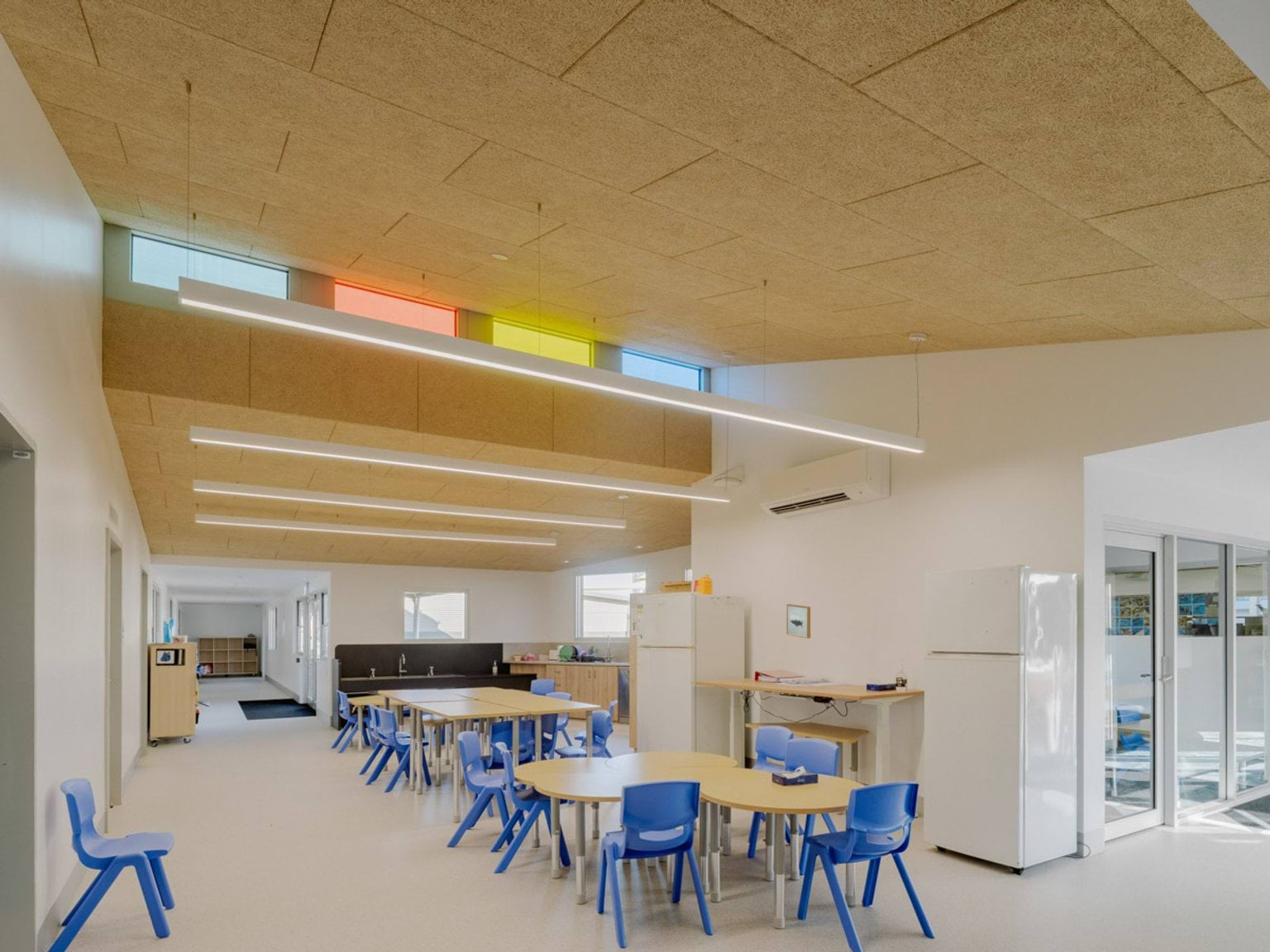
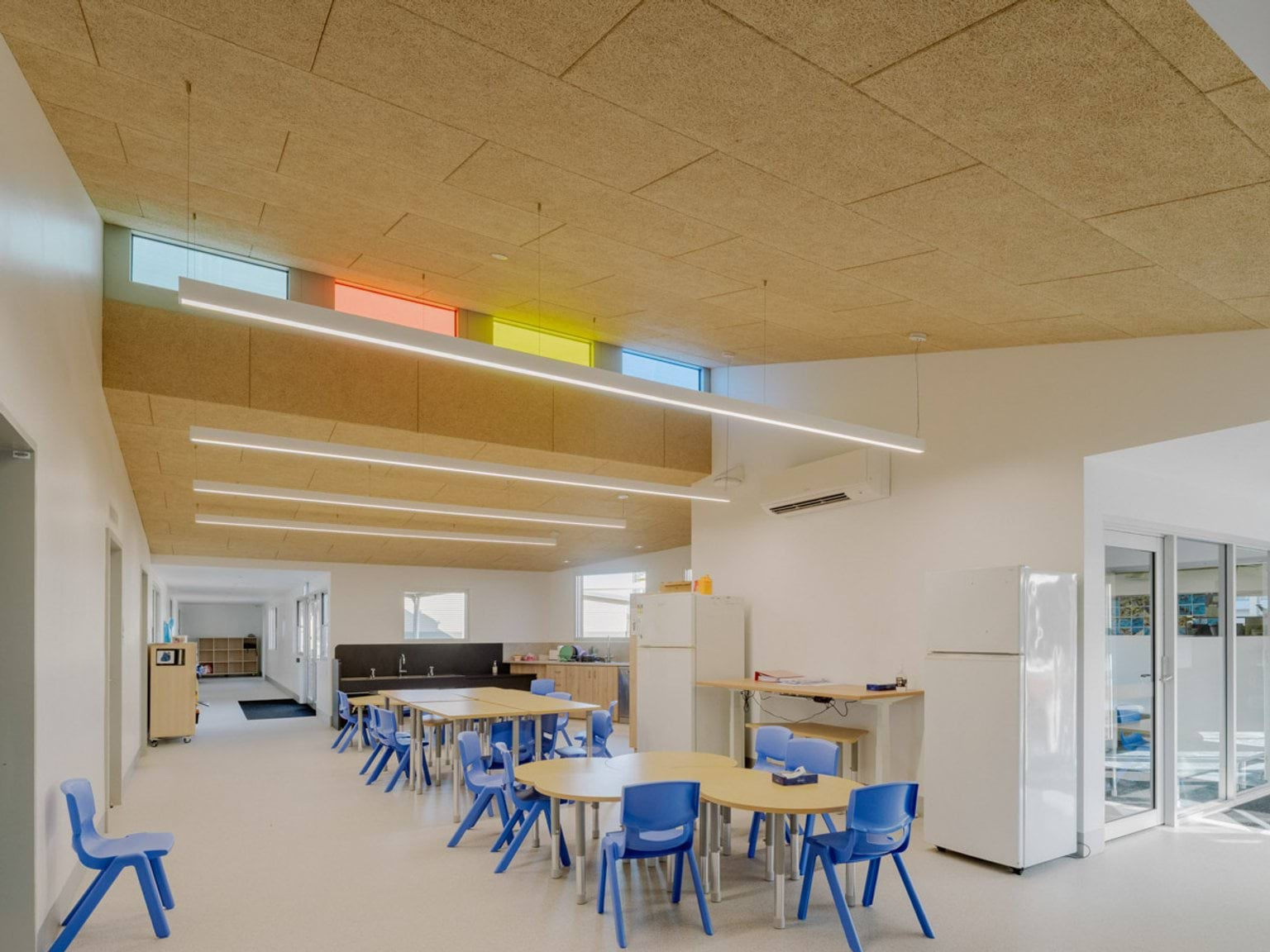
- wall art [785,603,811,640]
